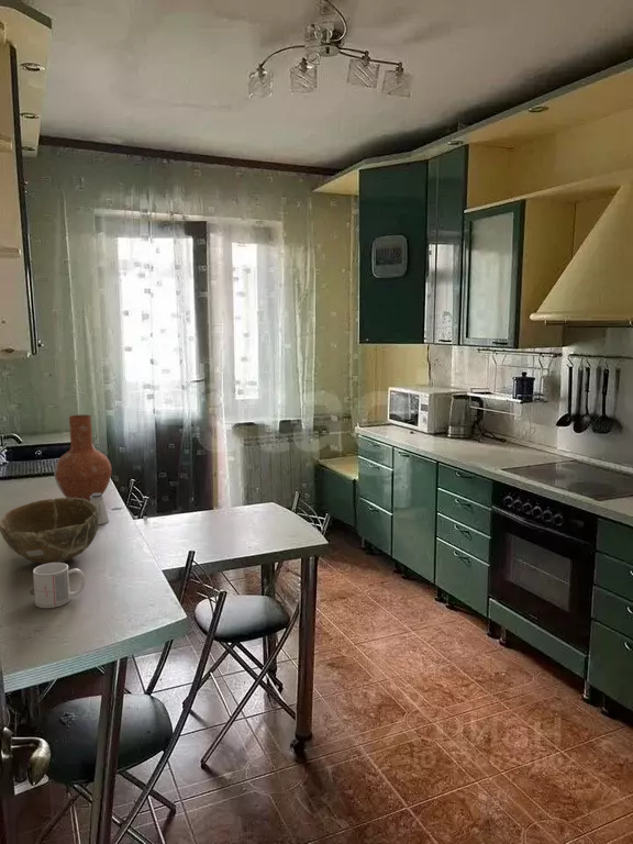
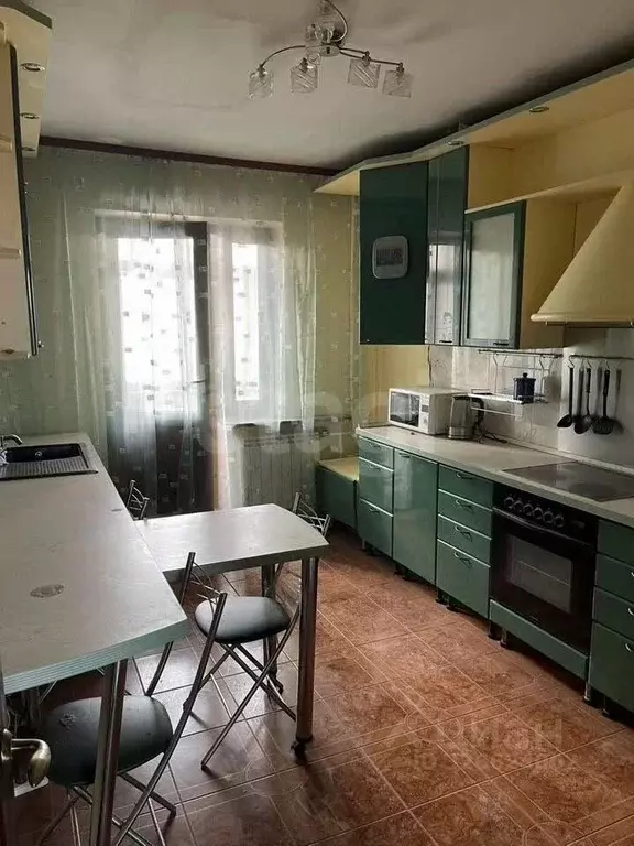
- bowl [0,497,99,565]
- vase [53,414,113,502]
- saltshaker [90,493,110,525]
- mug [32,562,86,609]
